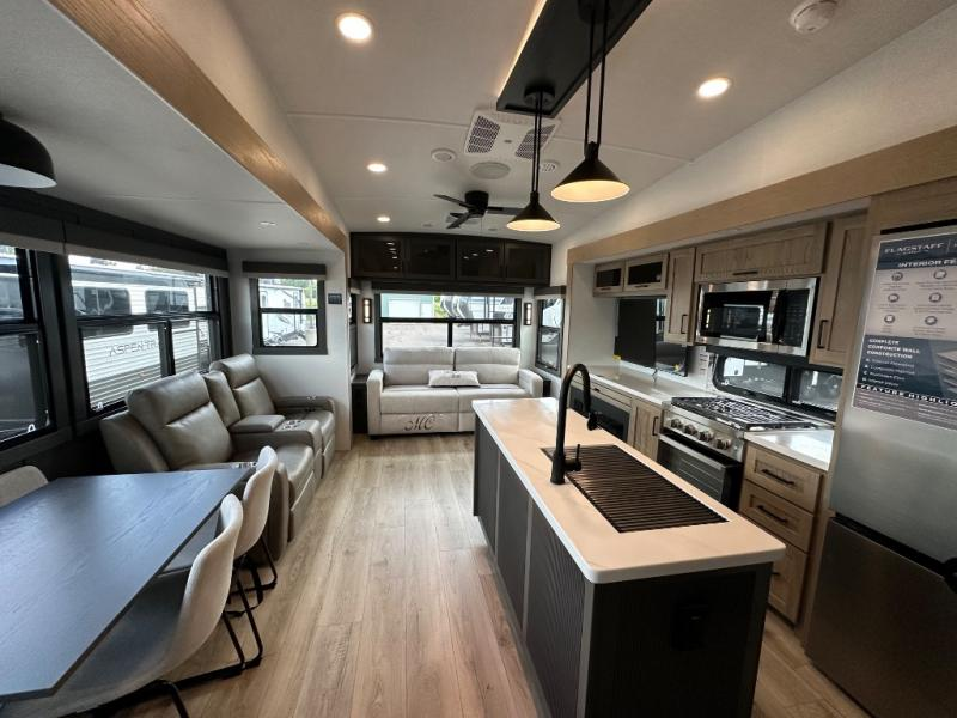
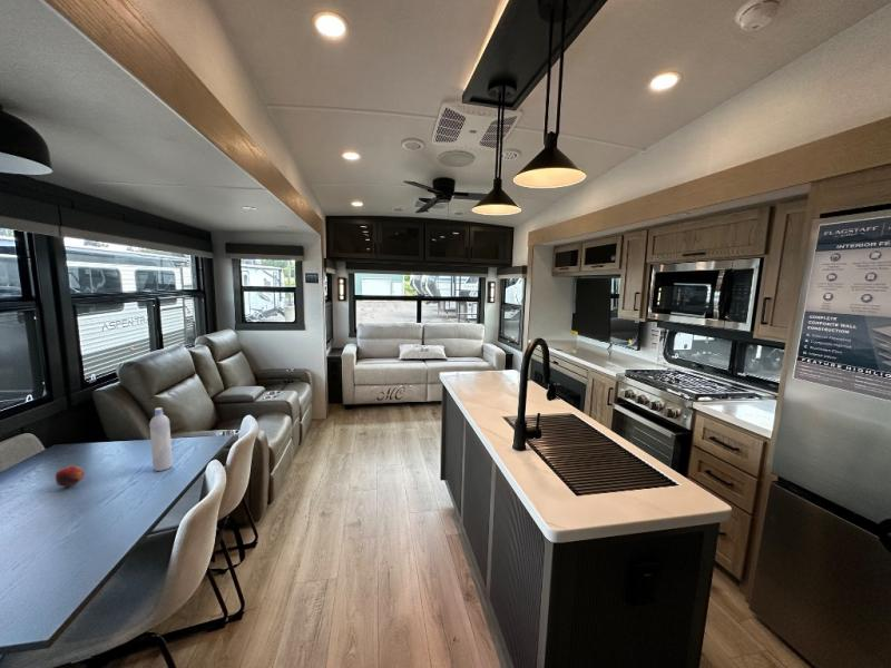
+ fruit [55,464,85,489]
+ bottle [148,406,174,472]
